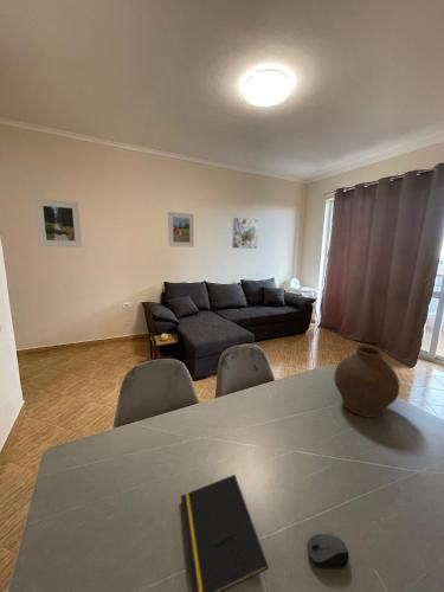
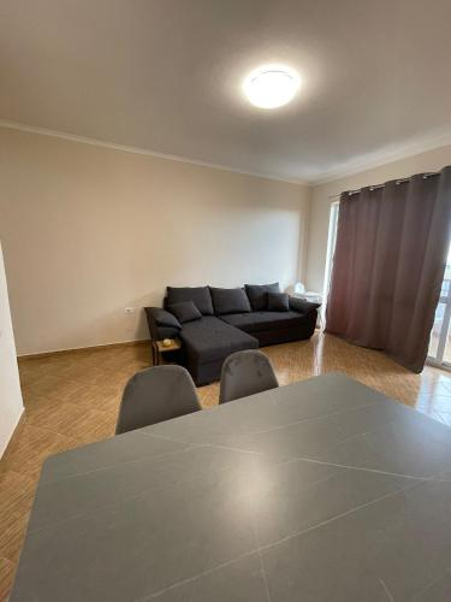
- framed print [33,198,83,247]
- notepad [180,474,270,592]
- computer mouse [307,533,350,570]
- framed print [167,211,195,249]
- vase [333,345,401,419]
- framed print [231,217,259,250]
